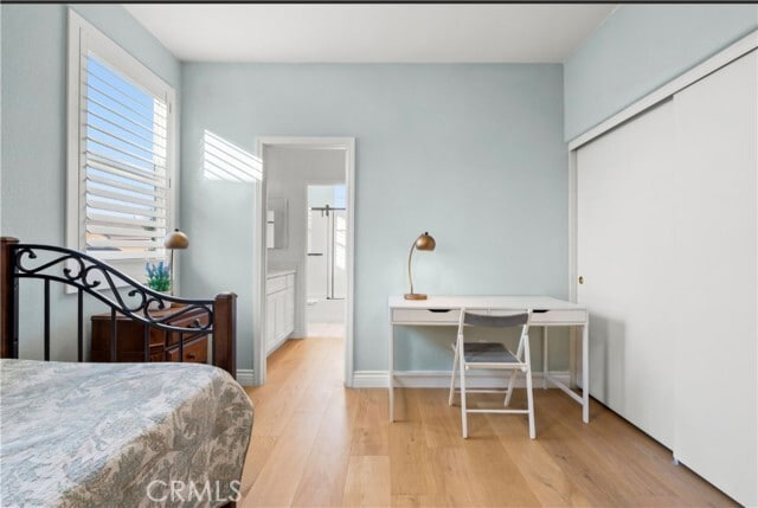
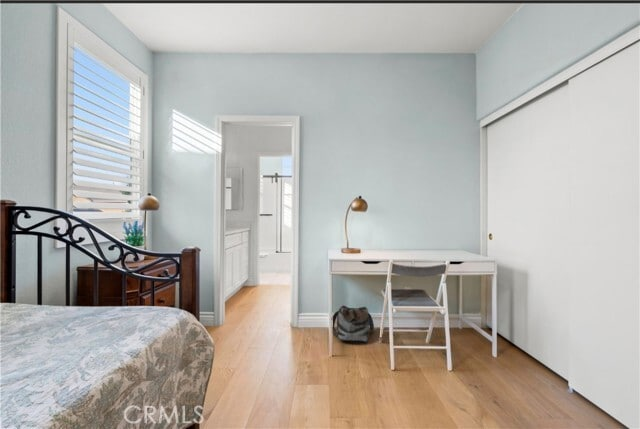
+ backpack [332,304,375,343]
